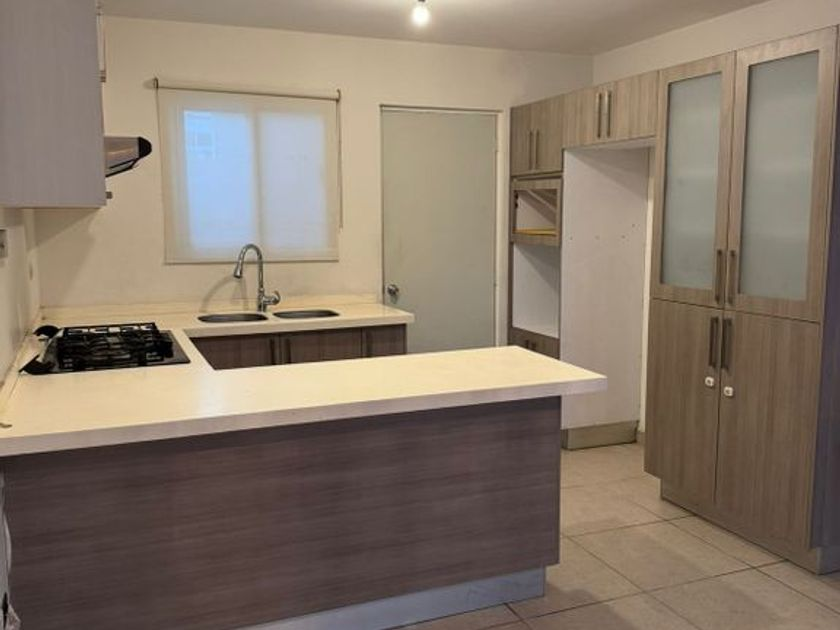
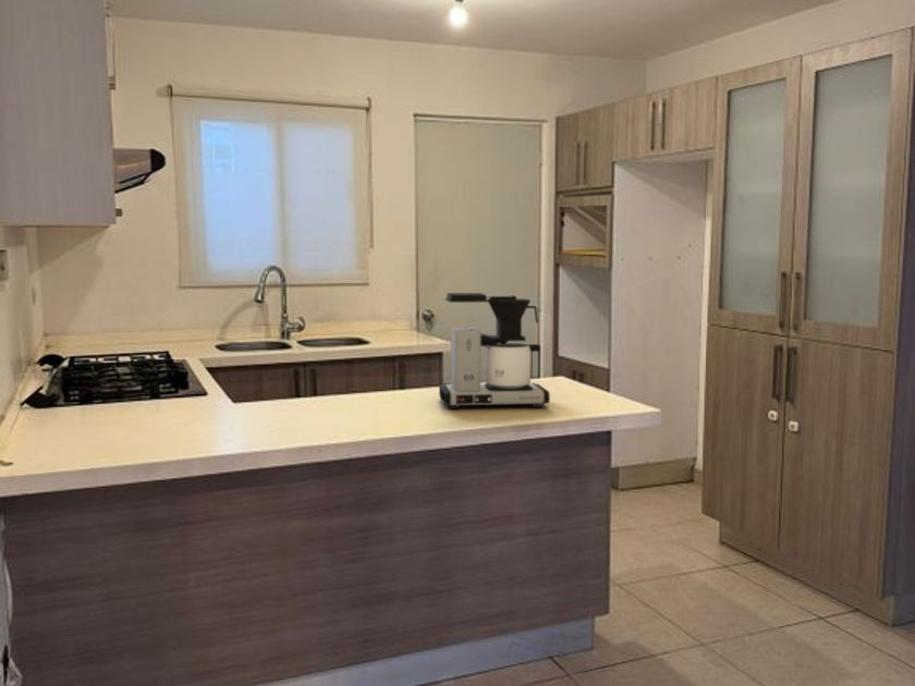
+ coffee maker [438,292,551,409]
